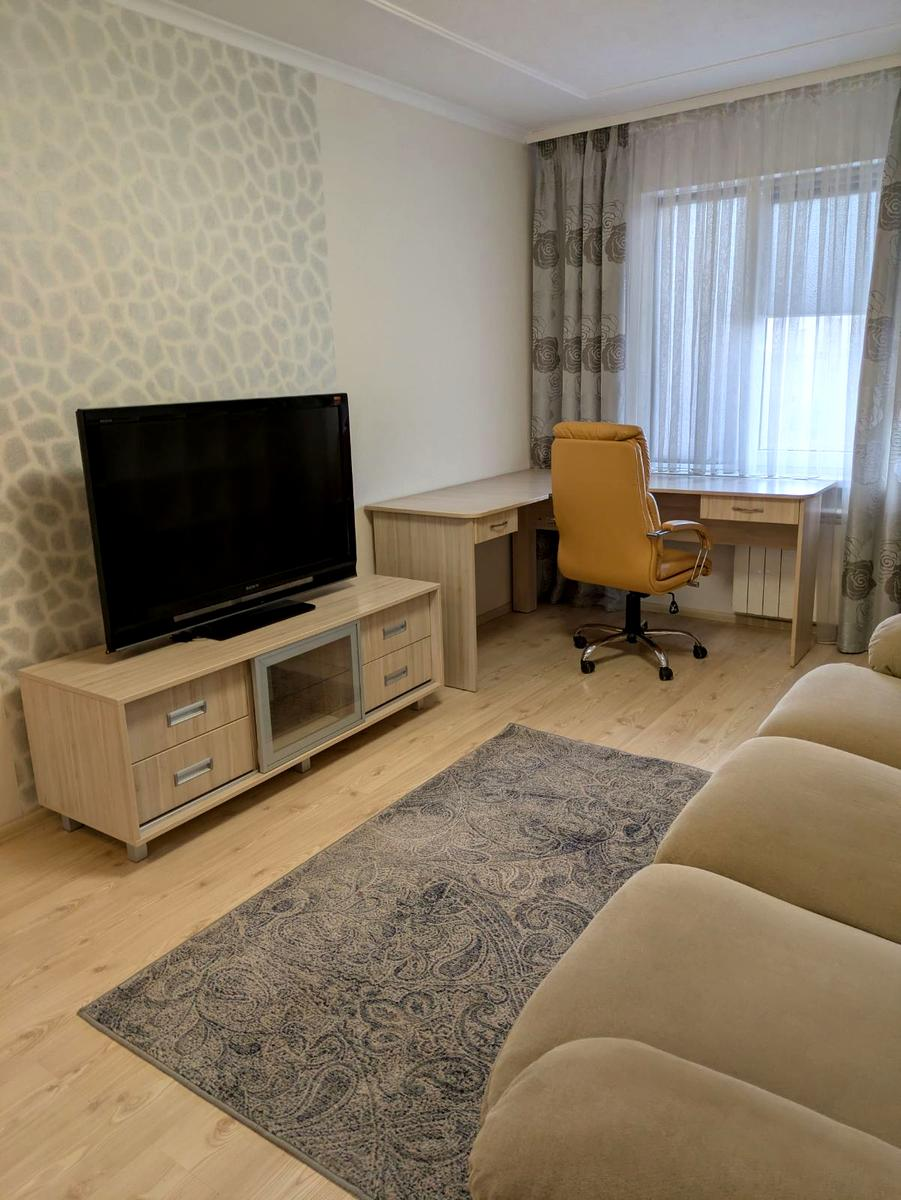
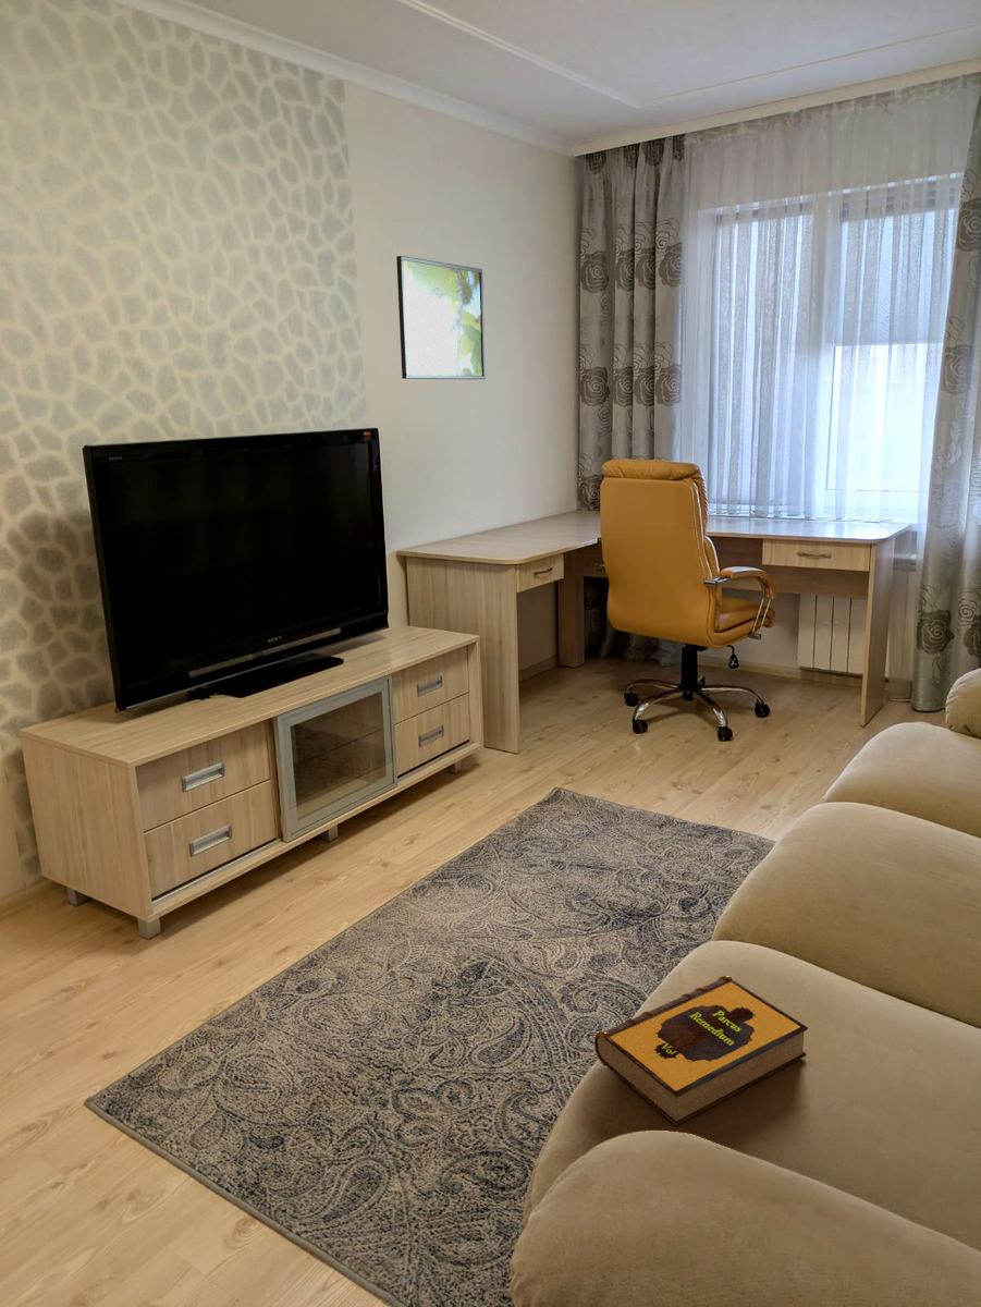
+ hardback book [593,975,809,1126]
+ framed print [395,255,487,380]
